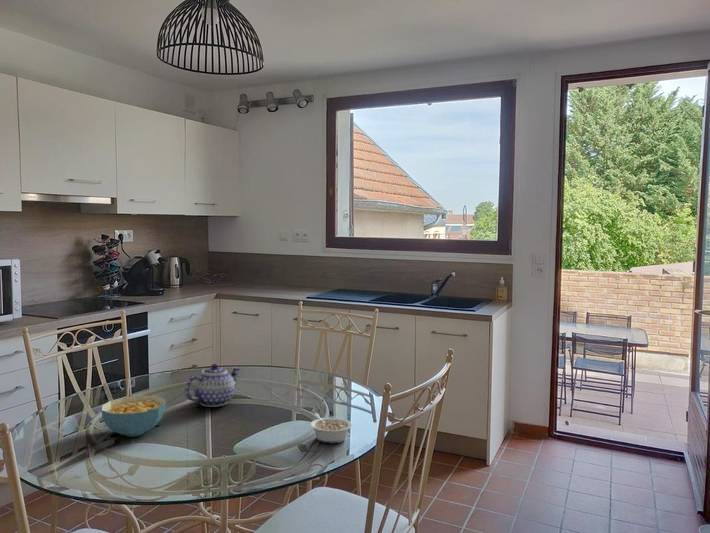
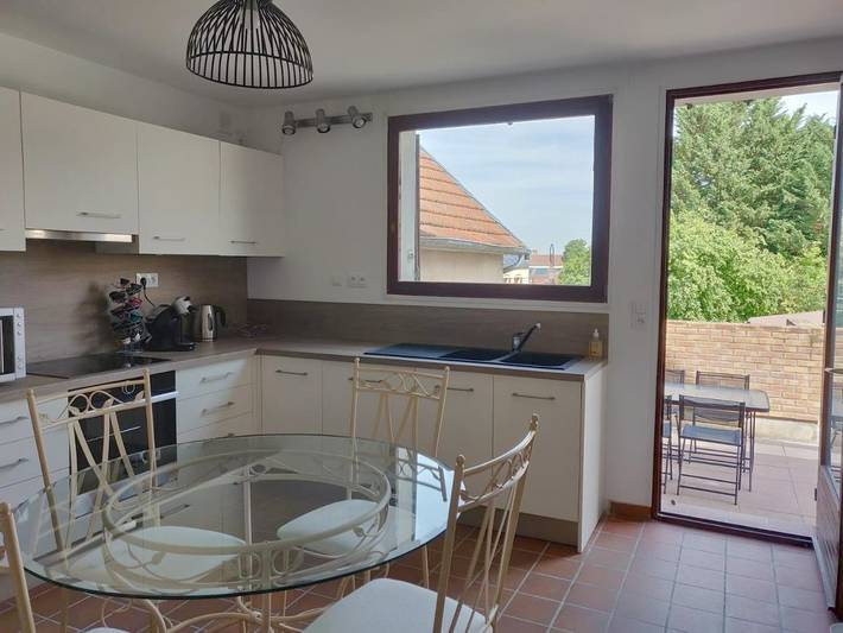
- teapot [184,363,242,408]
- legume [309,412,353,444]
- cereal bowl [100,394,167,438]
